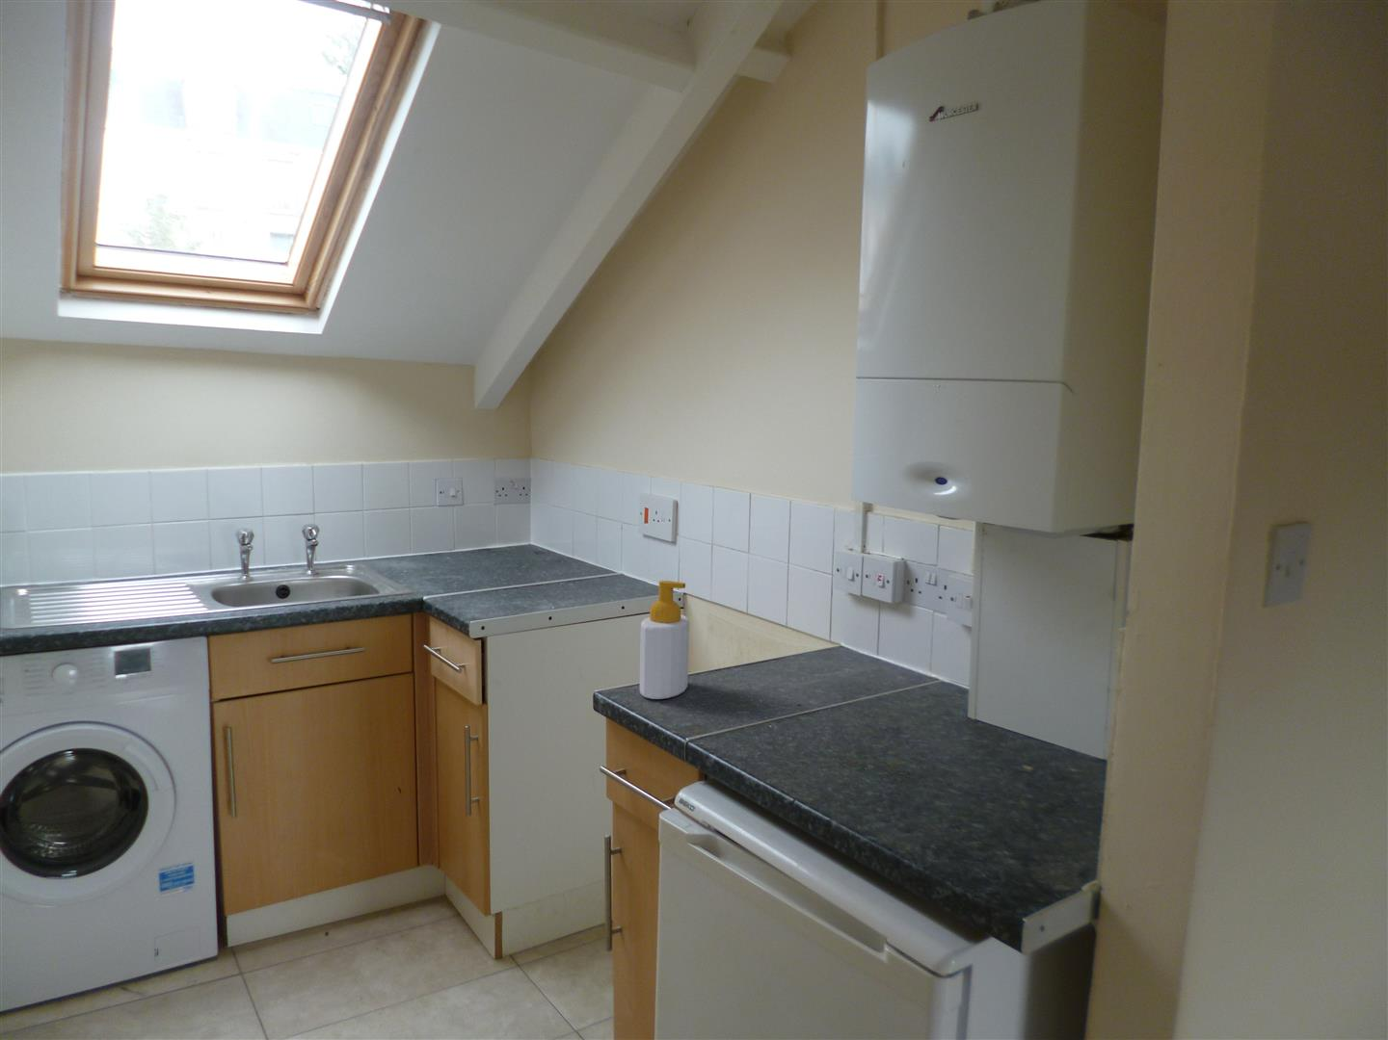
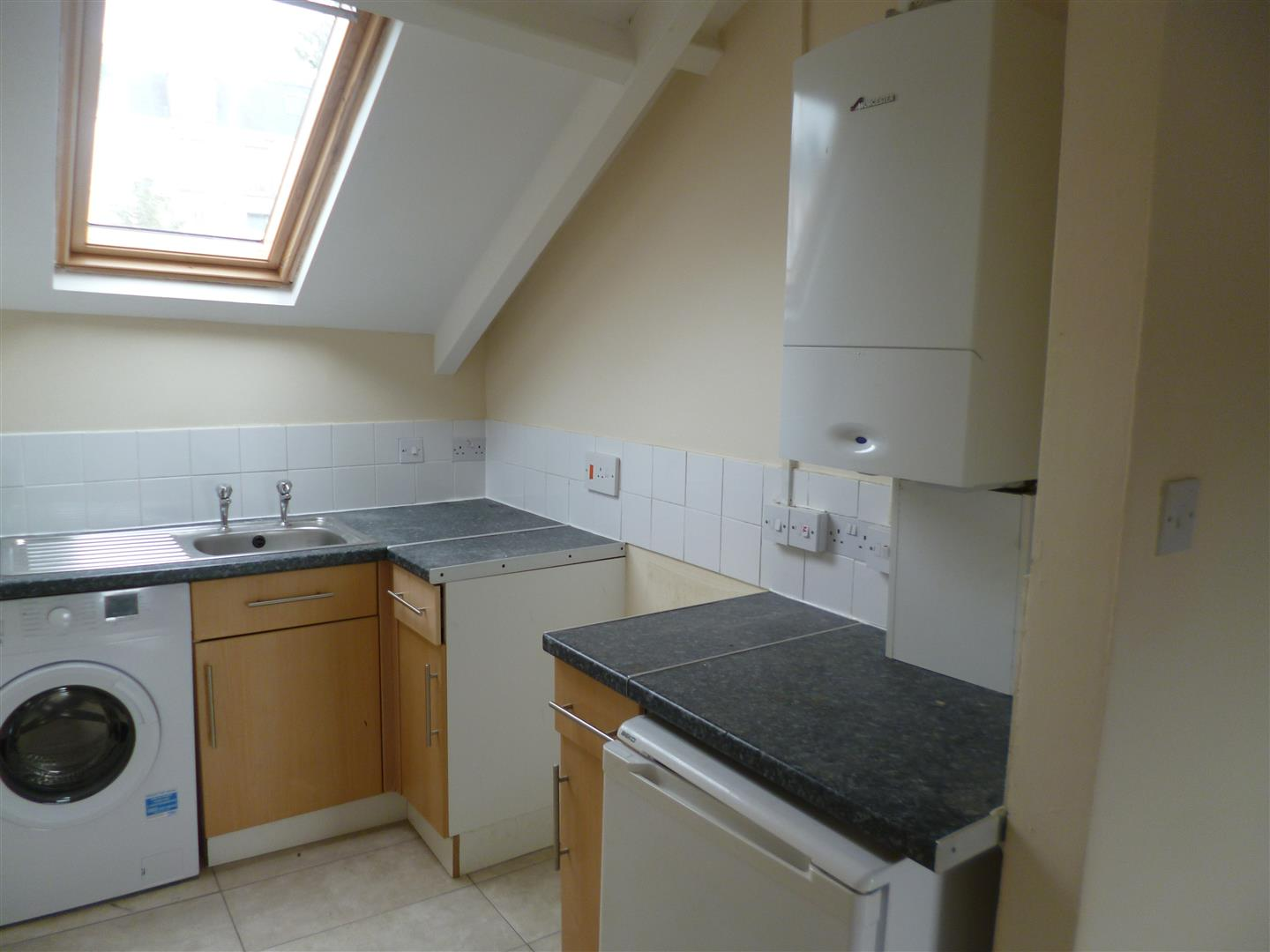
- soap bottle [639,580,690,700]
